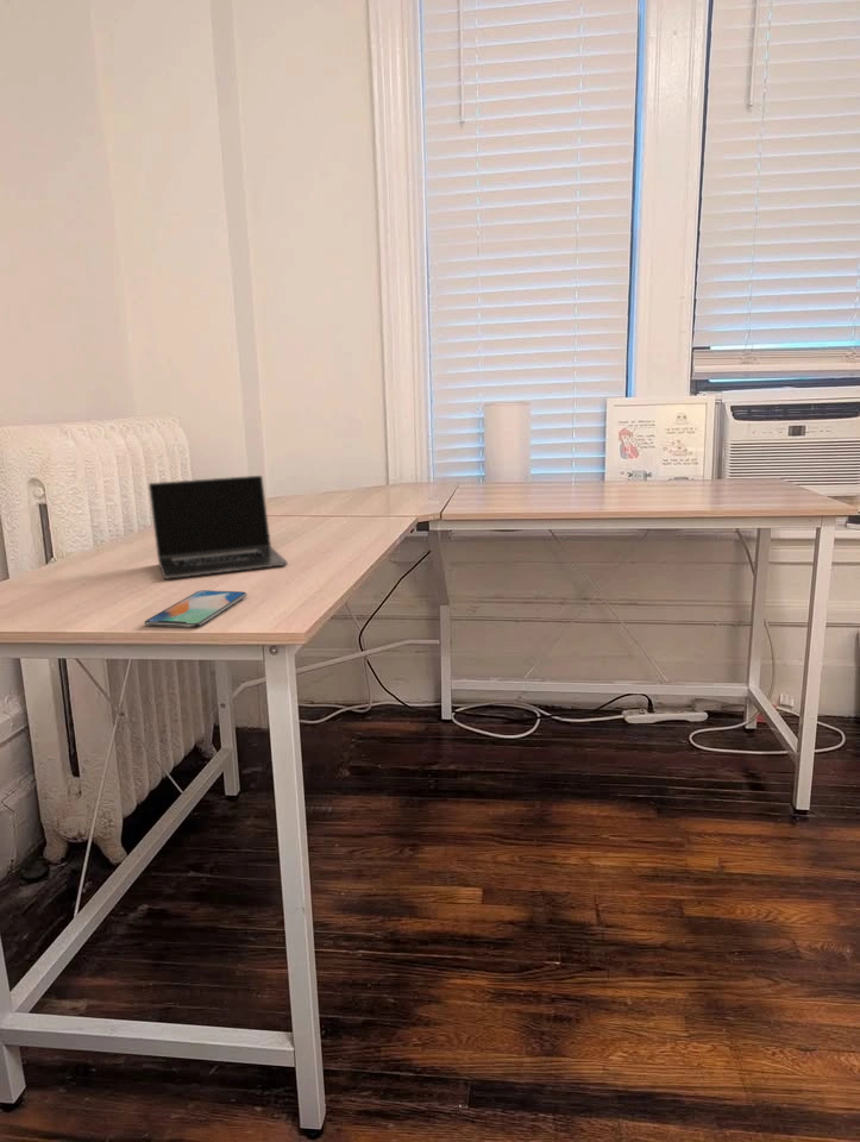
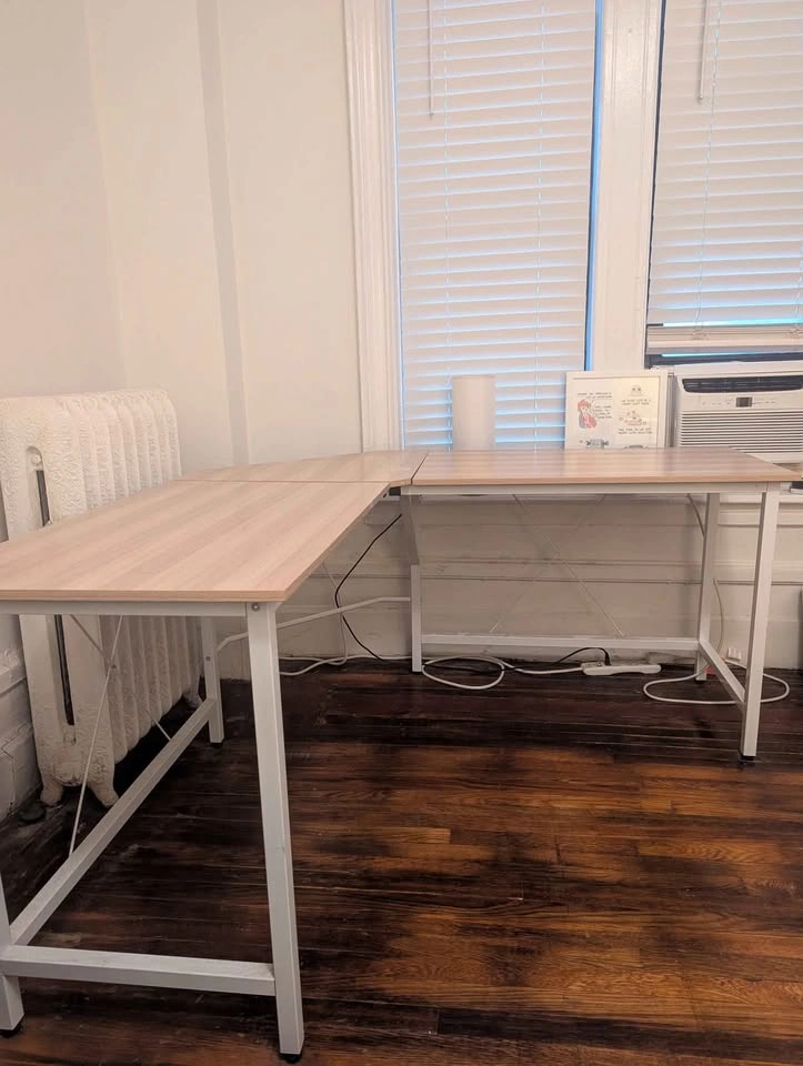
- laptop [147,475,289,581]
- smartphone [143,589,249,628]
